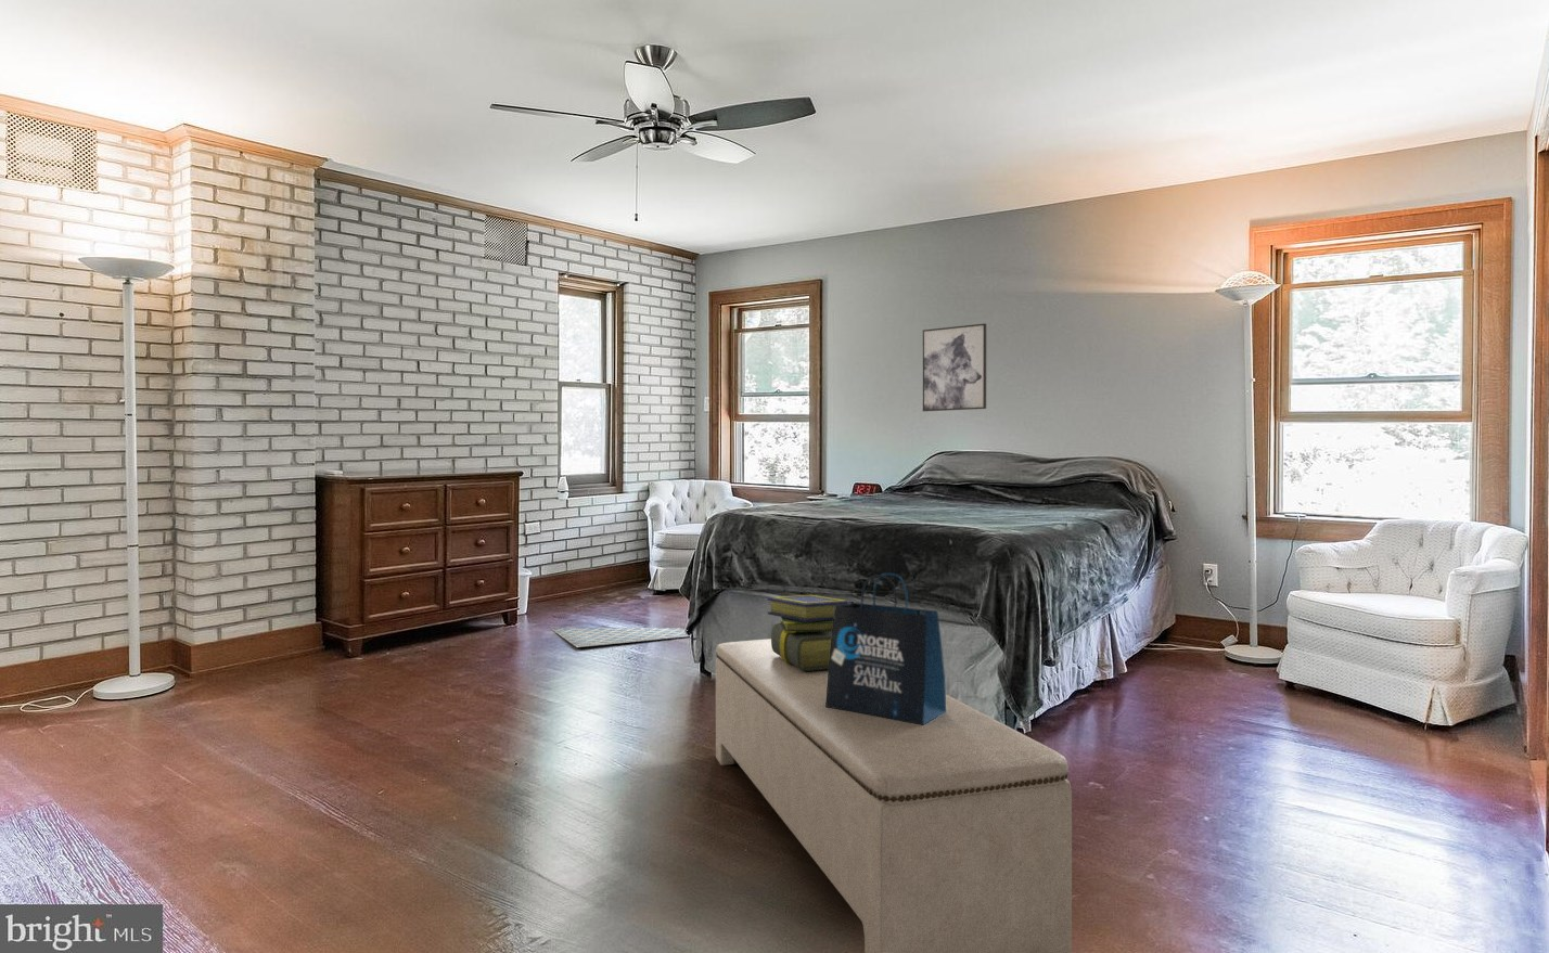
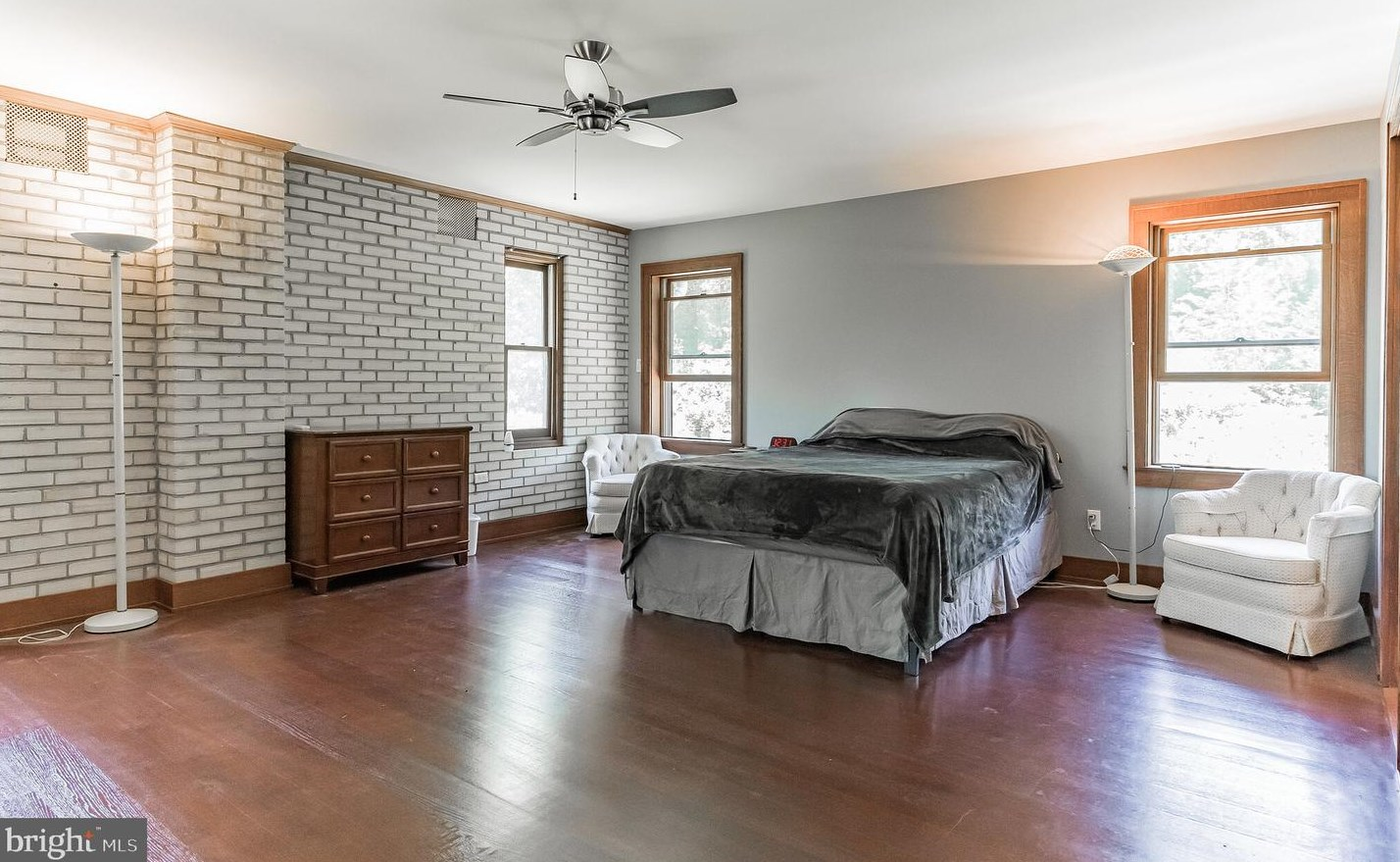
- bath mat [551,627,690,648]
- stack of books [767,594,855,671]
- tote bag [825,573,947,725]
- bench [715,638,1073,953]
- wall art [921,322,987,412]
